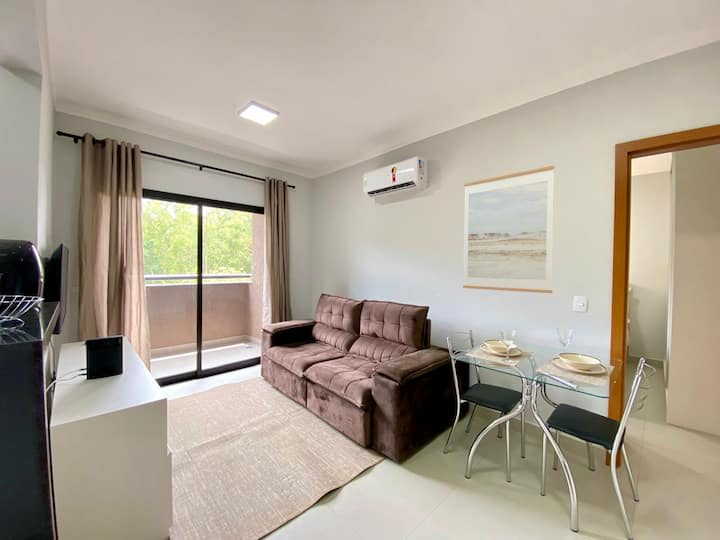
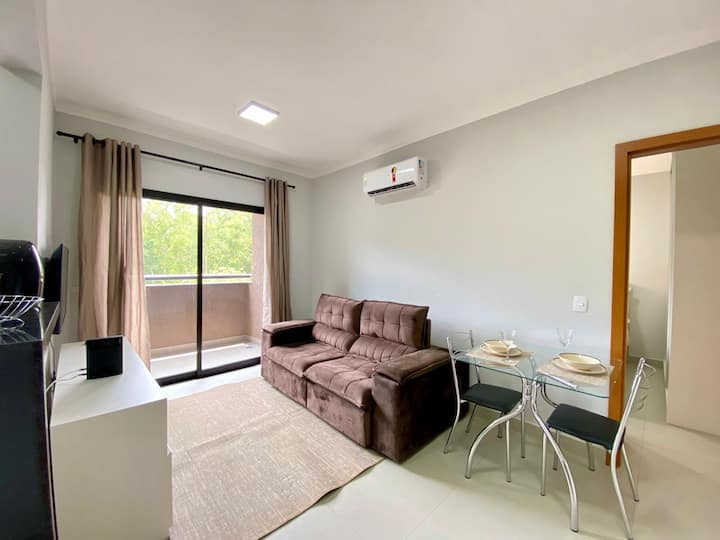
- wall art [462,165,555,294]
